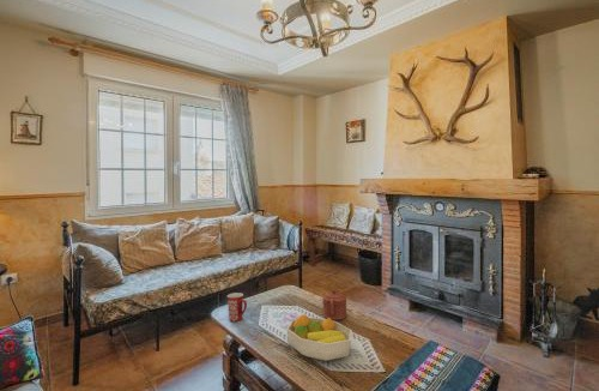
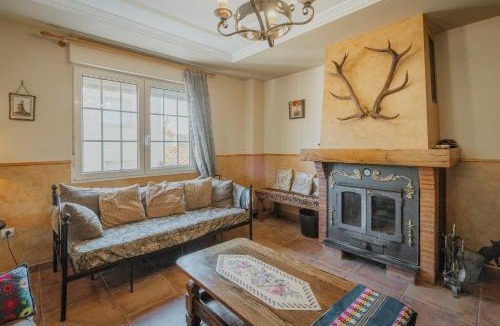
- teapot [321,288,347,320]
- mug [226,291,248,323]
- fruit bowl [285,313,353,362]
